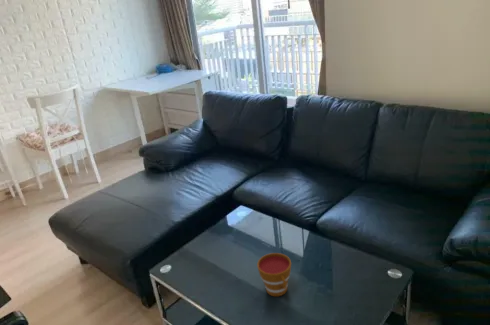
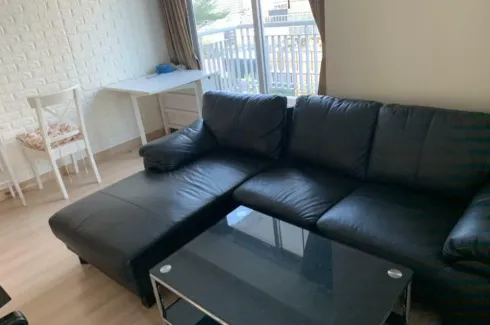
- cup [256,252,292,297]
